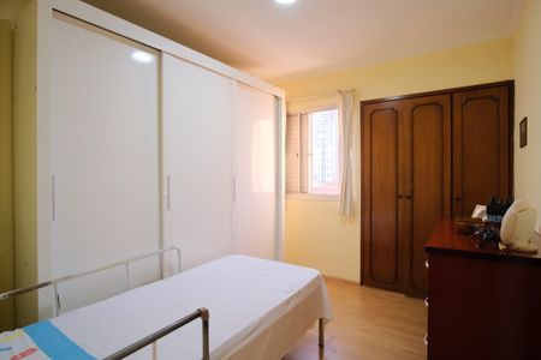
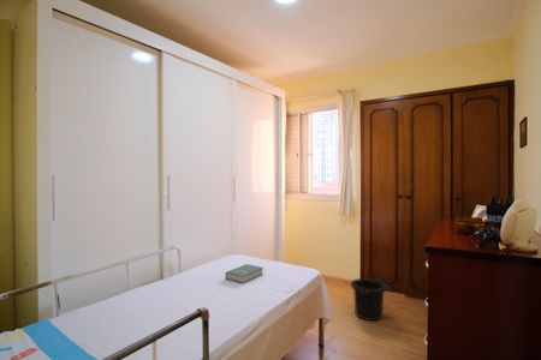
+ trash can [350,277,388,322]
+ book [225,263,264,284]
